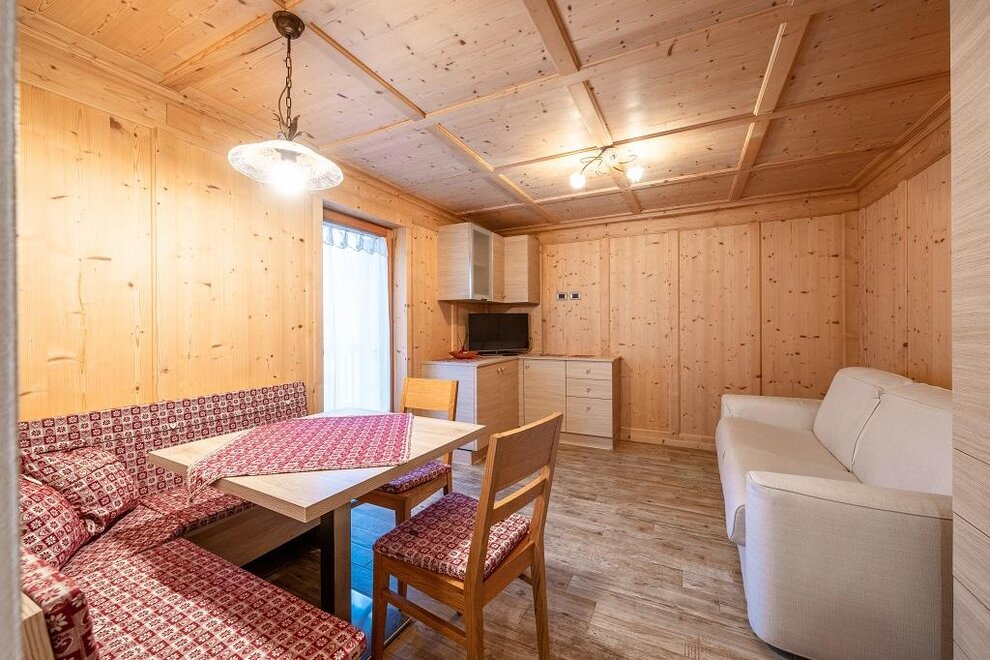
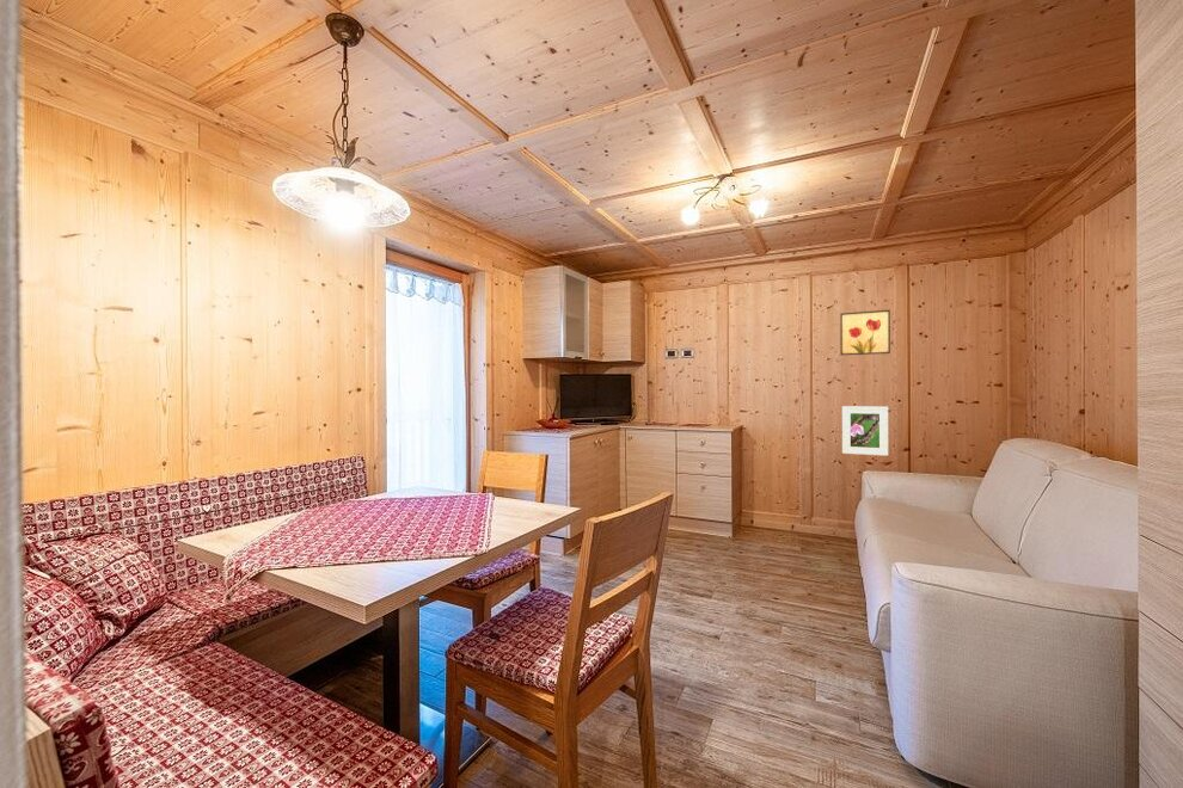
+ wall art [839,309,891,356]
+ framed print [841,405,889,457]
